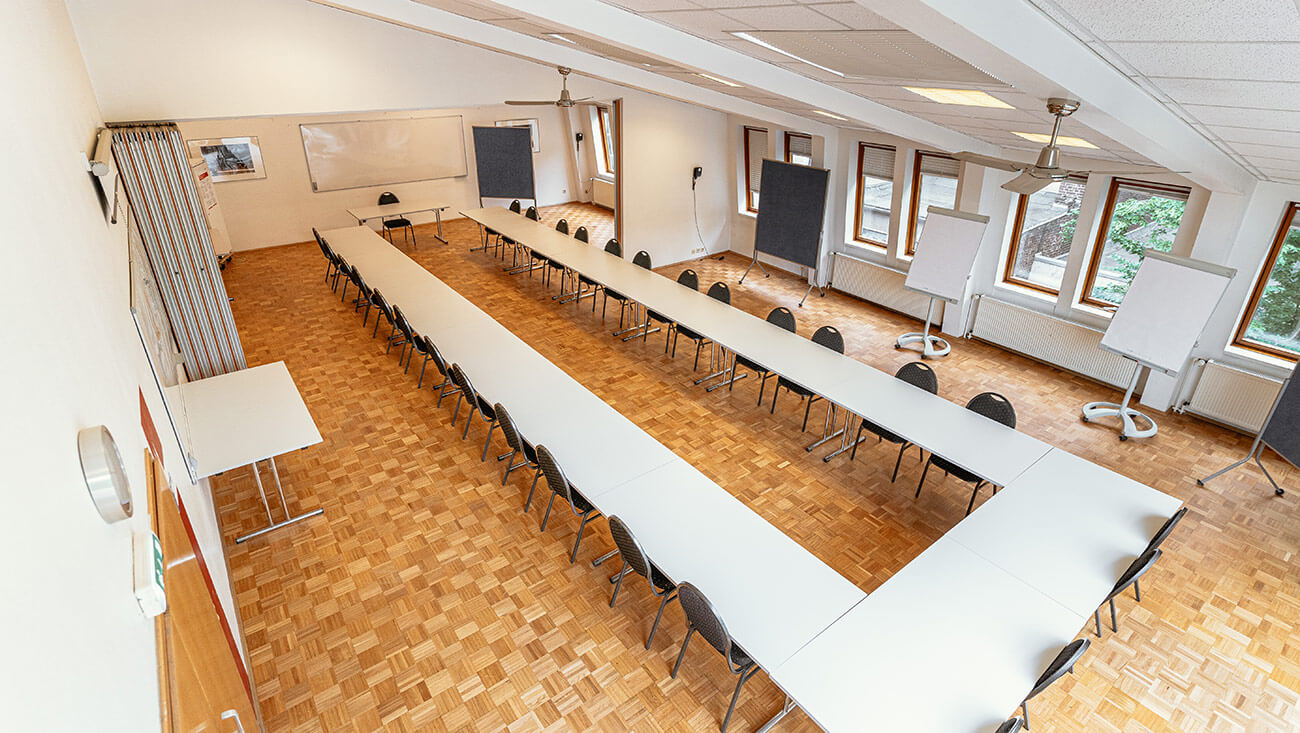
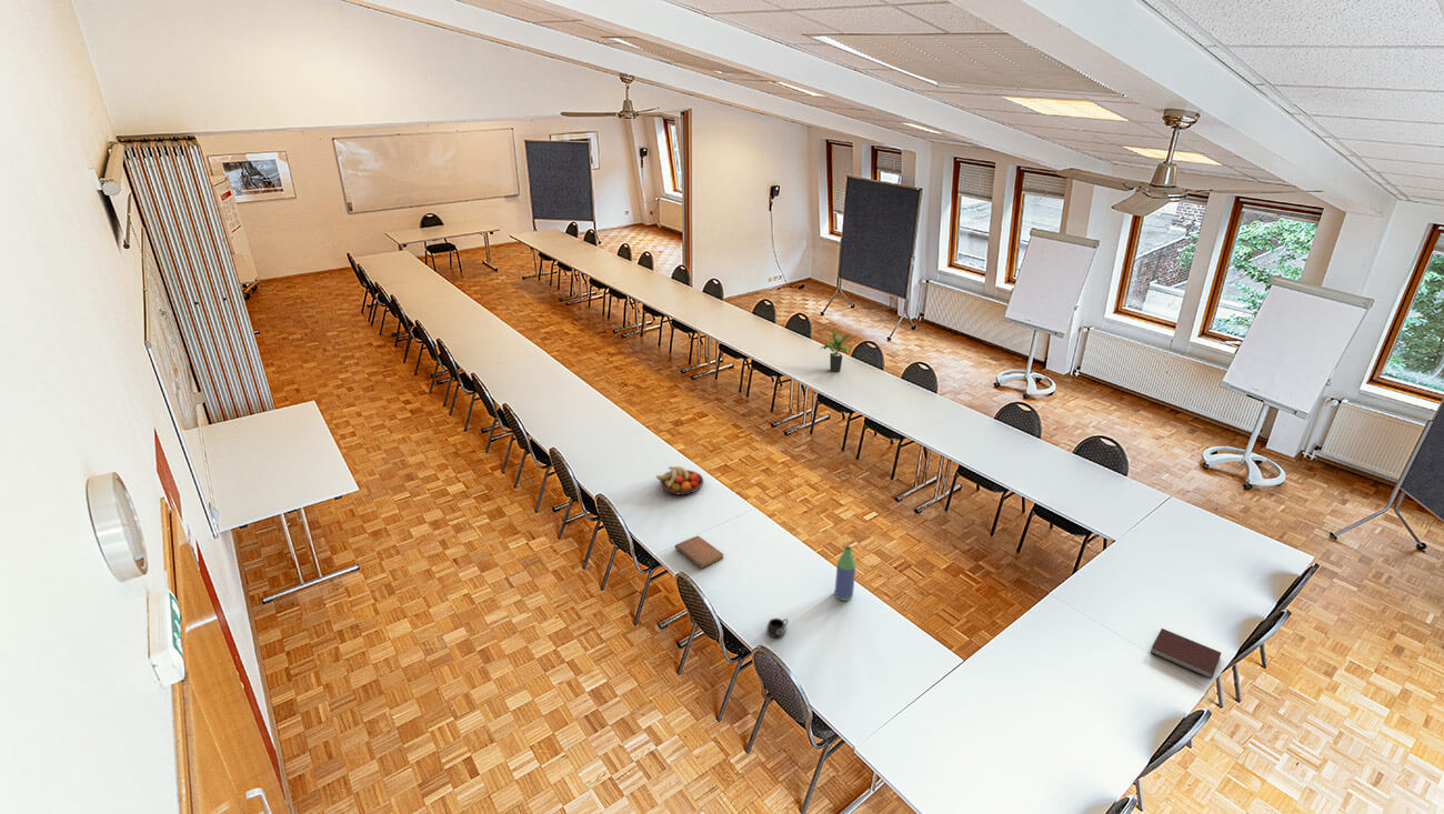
+ bottle [834,545,858,602]
+ potted plant [820,330,852,373]
+ fruit bowl [655,465,704,496]
+ notebook [674,535,724,570]
+ notebook [1150,627,1222,680]
+ mug [765,617,789,639]
